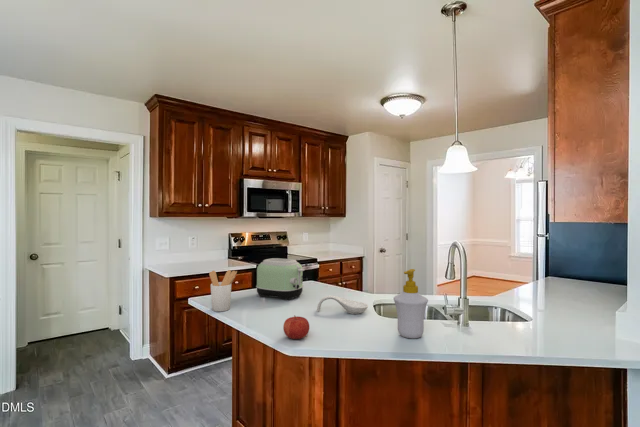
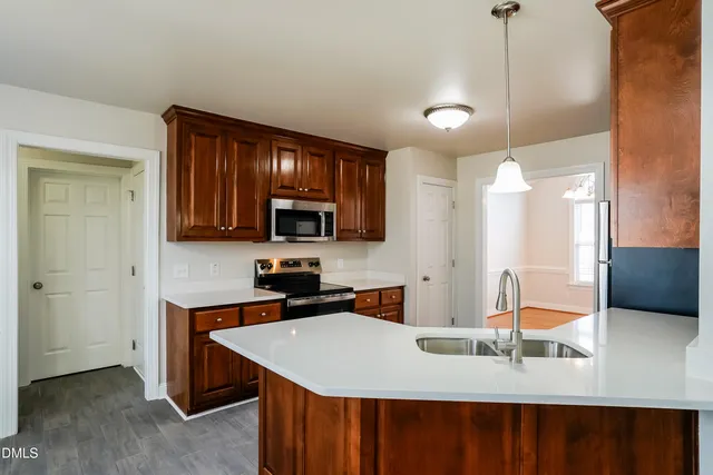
- utensil holder [208,269,238,312]
- fruit [282,315,310,340]
- spoon rest [316,294,369,315]
- soap bottle [392,268,429,339]
- toaster [255,257,306,301]
